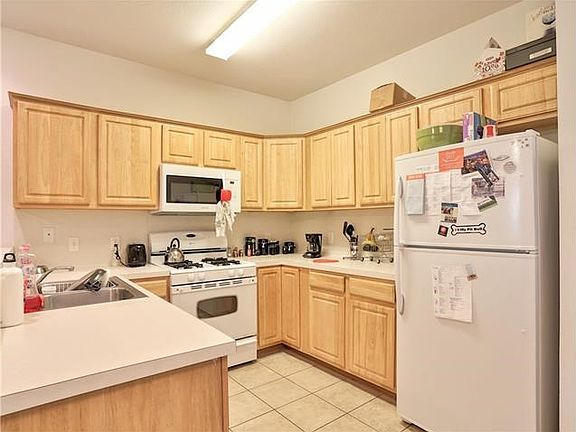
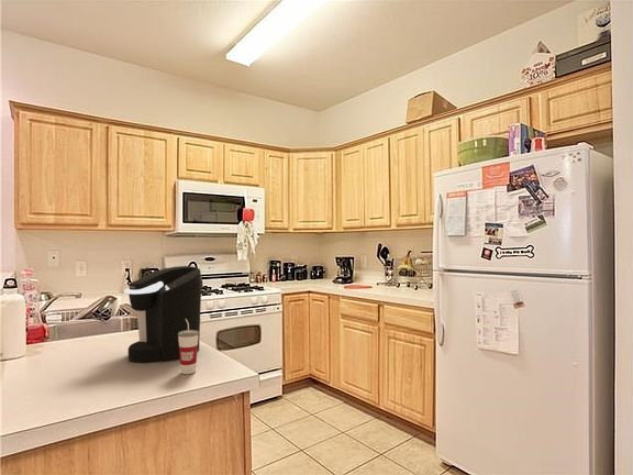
+ coffee maker [123,265,202,364]
+ cup [178,319,199,375]
